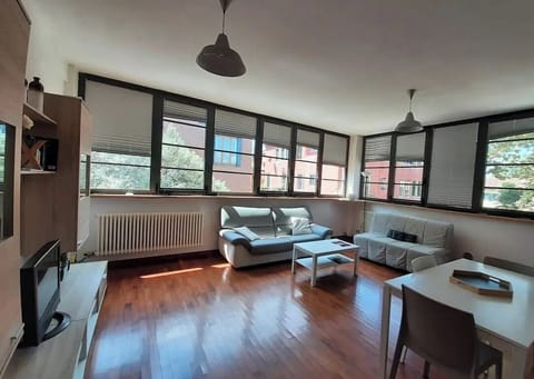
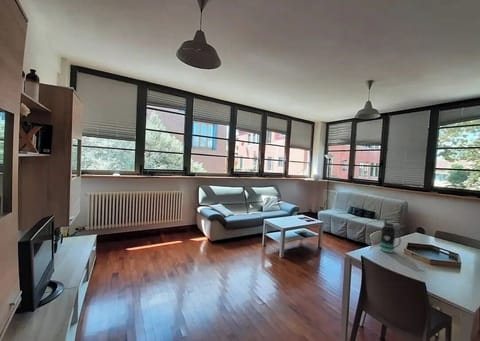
+ bottle [379,218,402,254]
